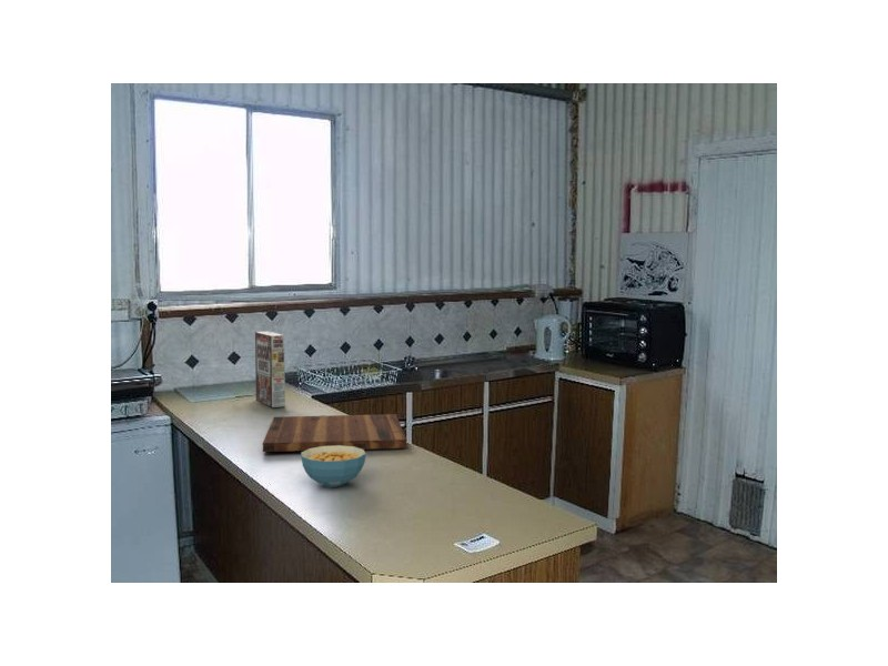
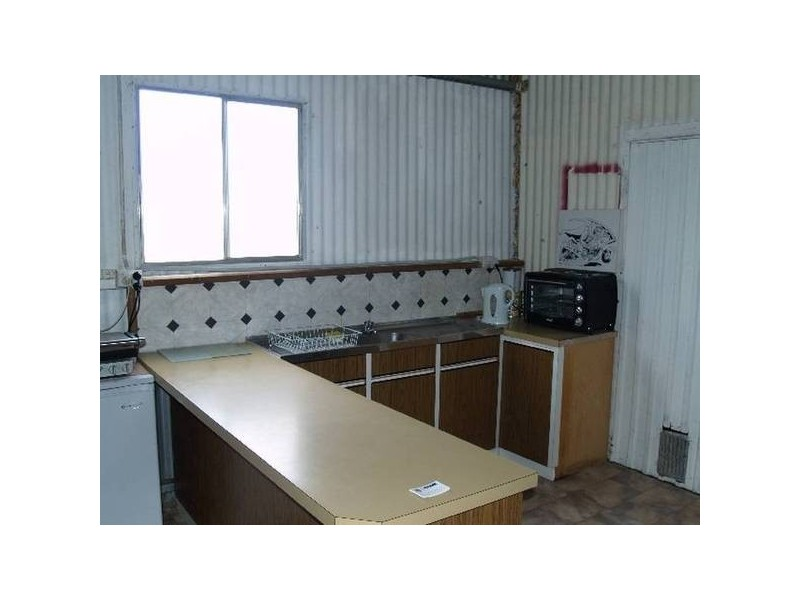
- cereal bowl [300,445,367,488]
- cereal box [254,331,286,408]
- cutting board [262,413,407,453]
